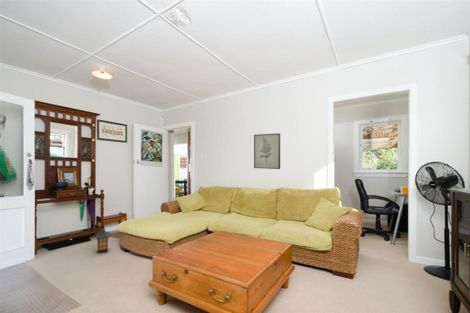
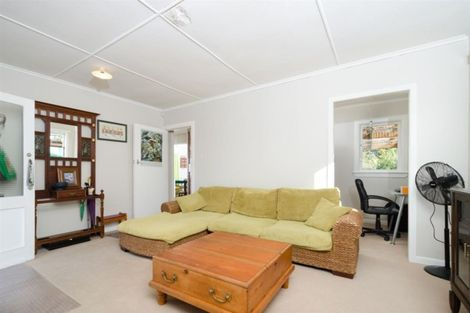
- wall art [253,132,281,170]
- lantern [92,228,111,254]
